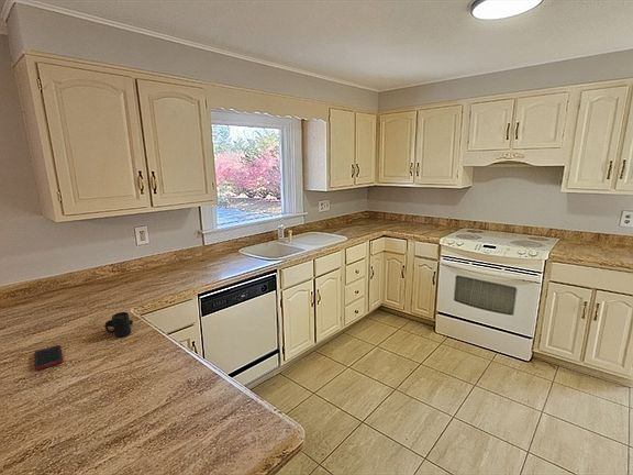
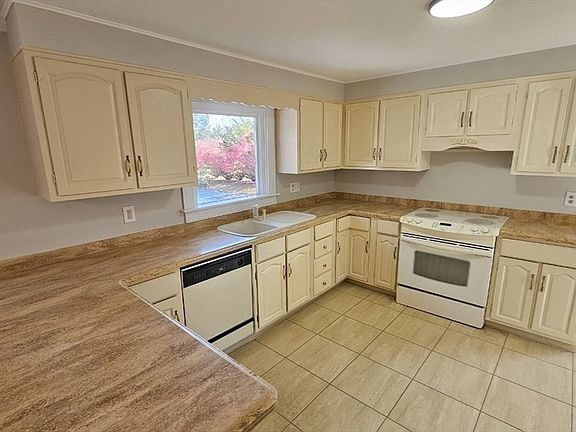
- cell phone [33,344,64,372]
- coffee mug [103,311,134,339]
